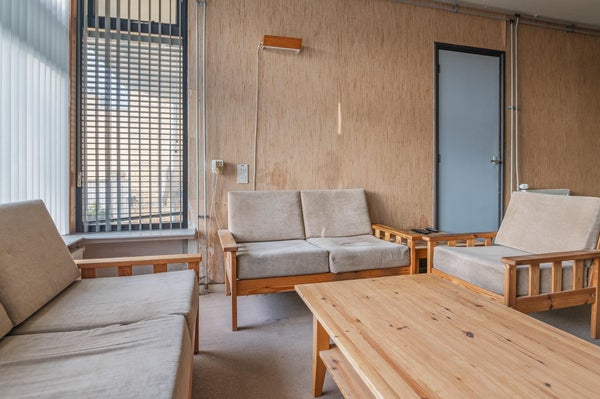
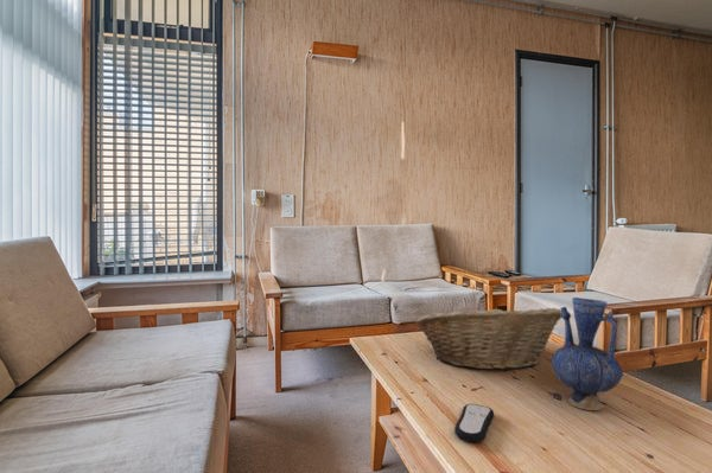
+ fruit basket [414,302,562,371]
+ remote control [453,403,495,443]
+ vase [551,296,624,411]
